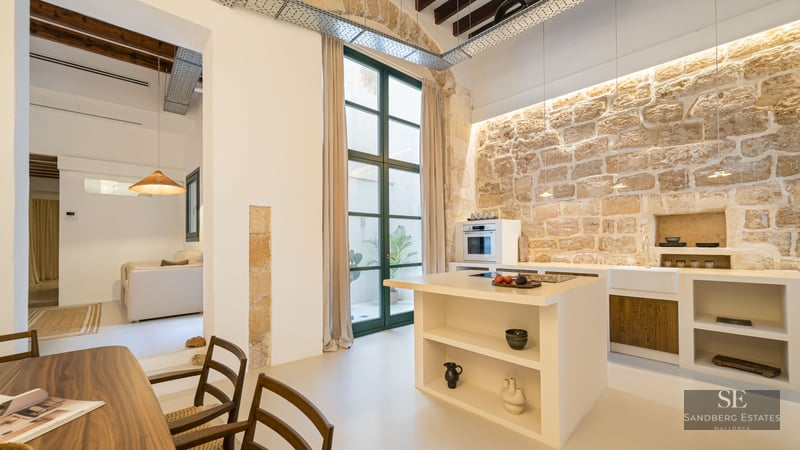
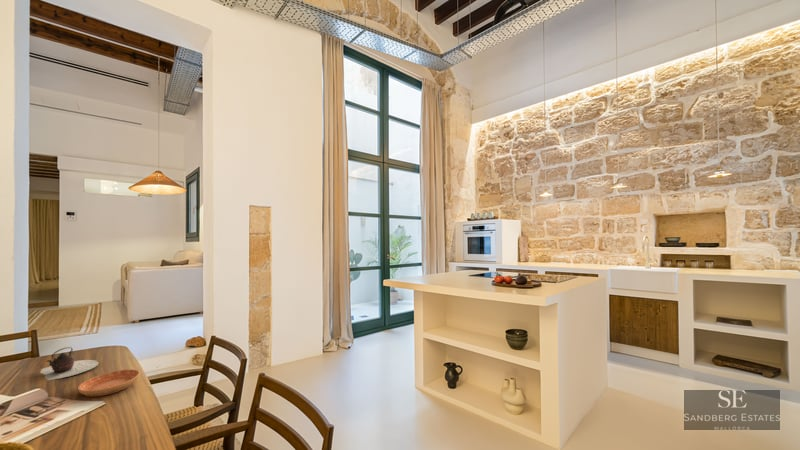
+ saucer [77,368,141,398]
+ teapot [40,346,99,381]
